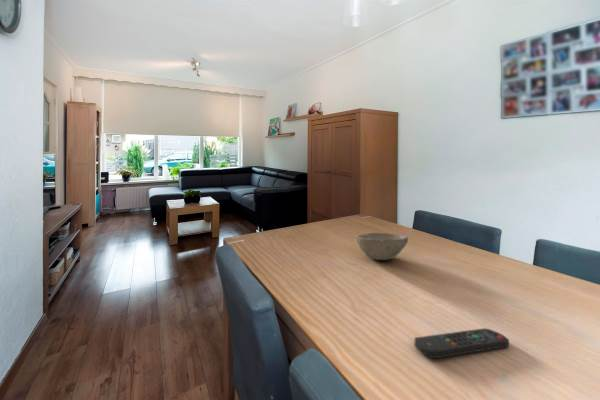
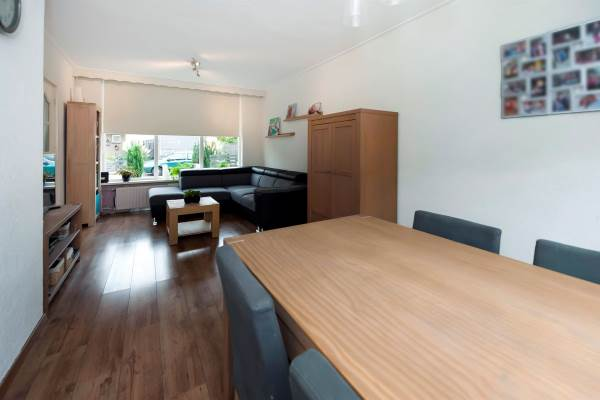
- bowl [355,232,409,261]
- remote control [413,327,510,360]
